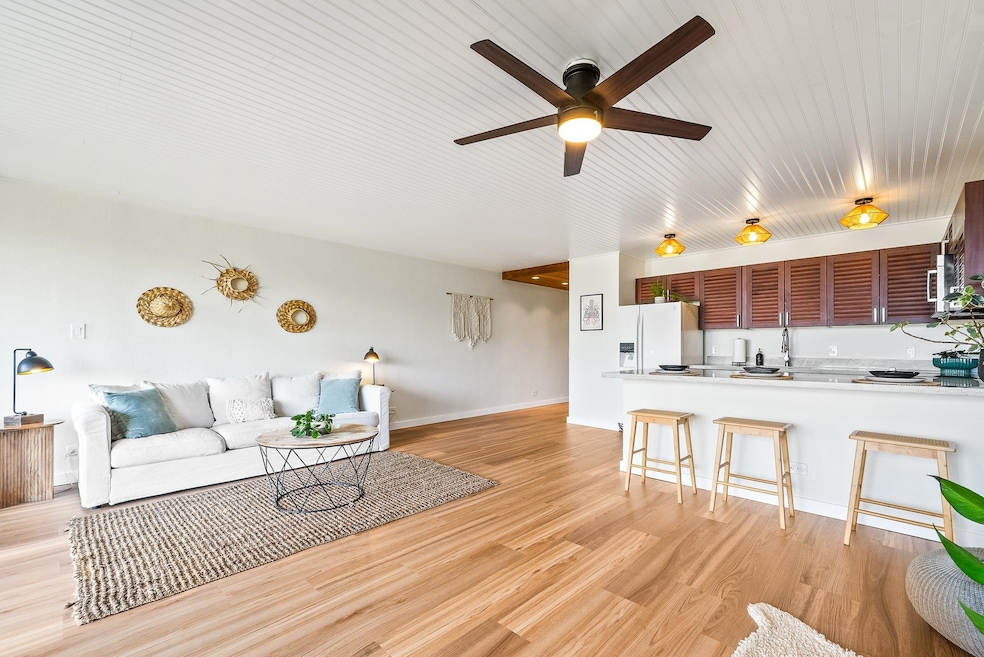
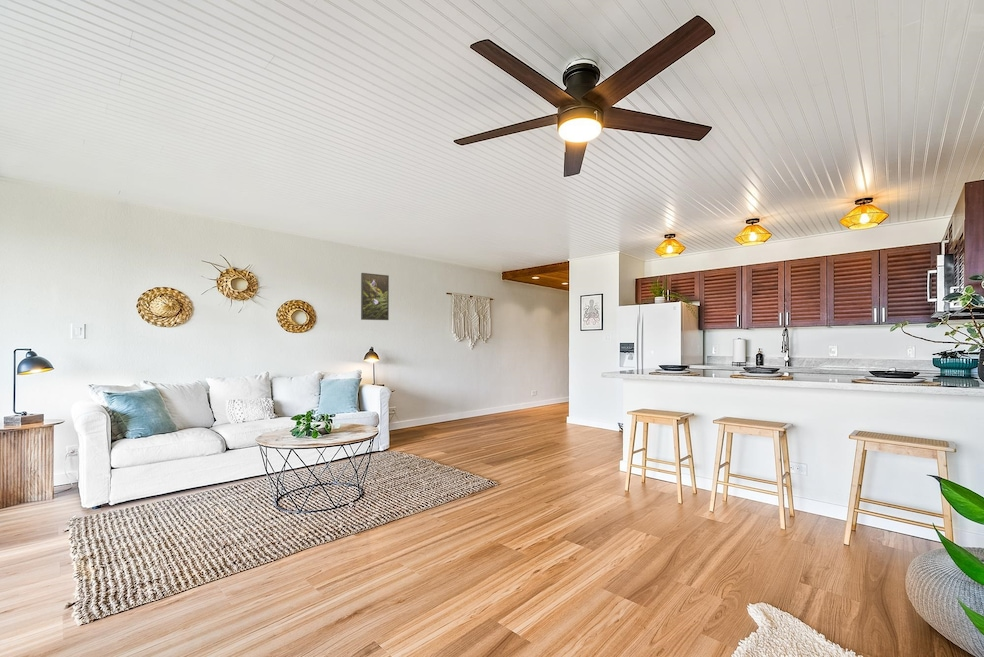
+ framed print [360,272,390,321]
